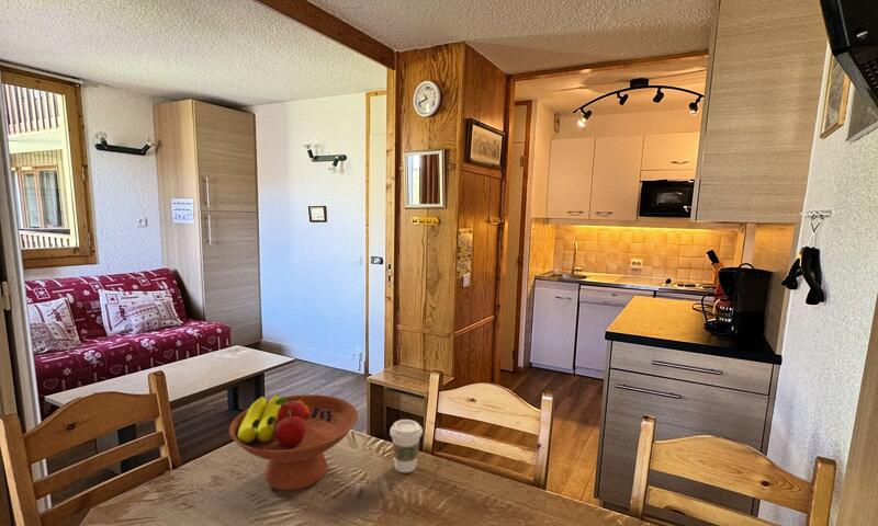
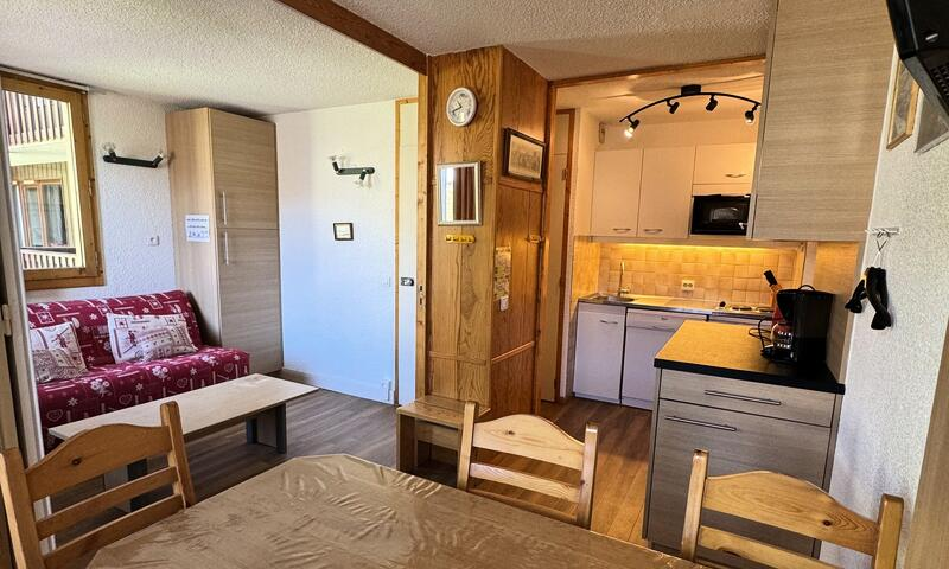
- coffee cup [389,419,424,473]
- fruit bowl [228,393,359,492]
